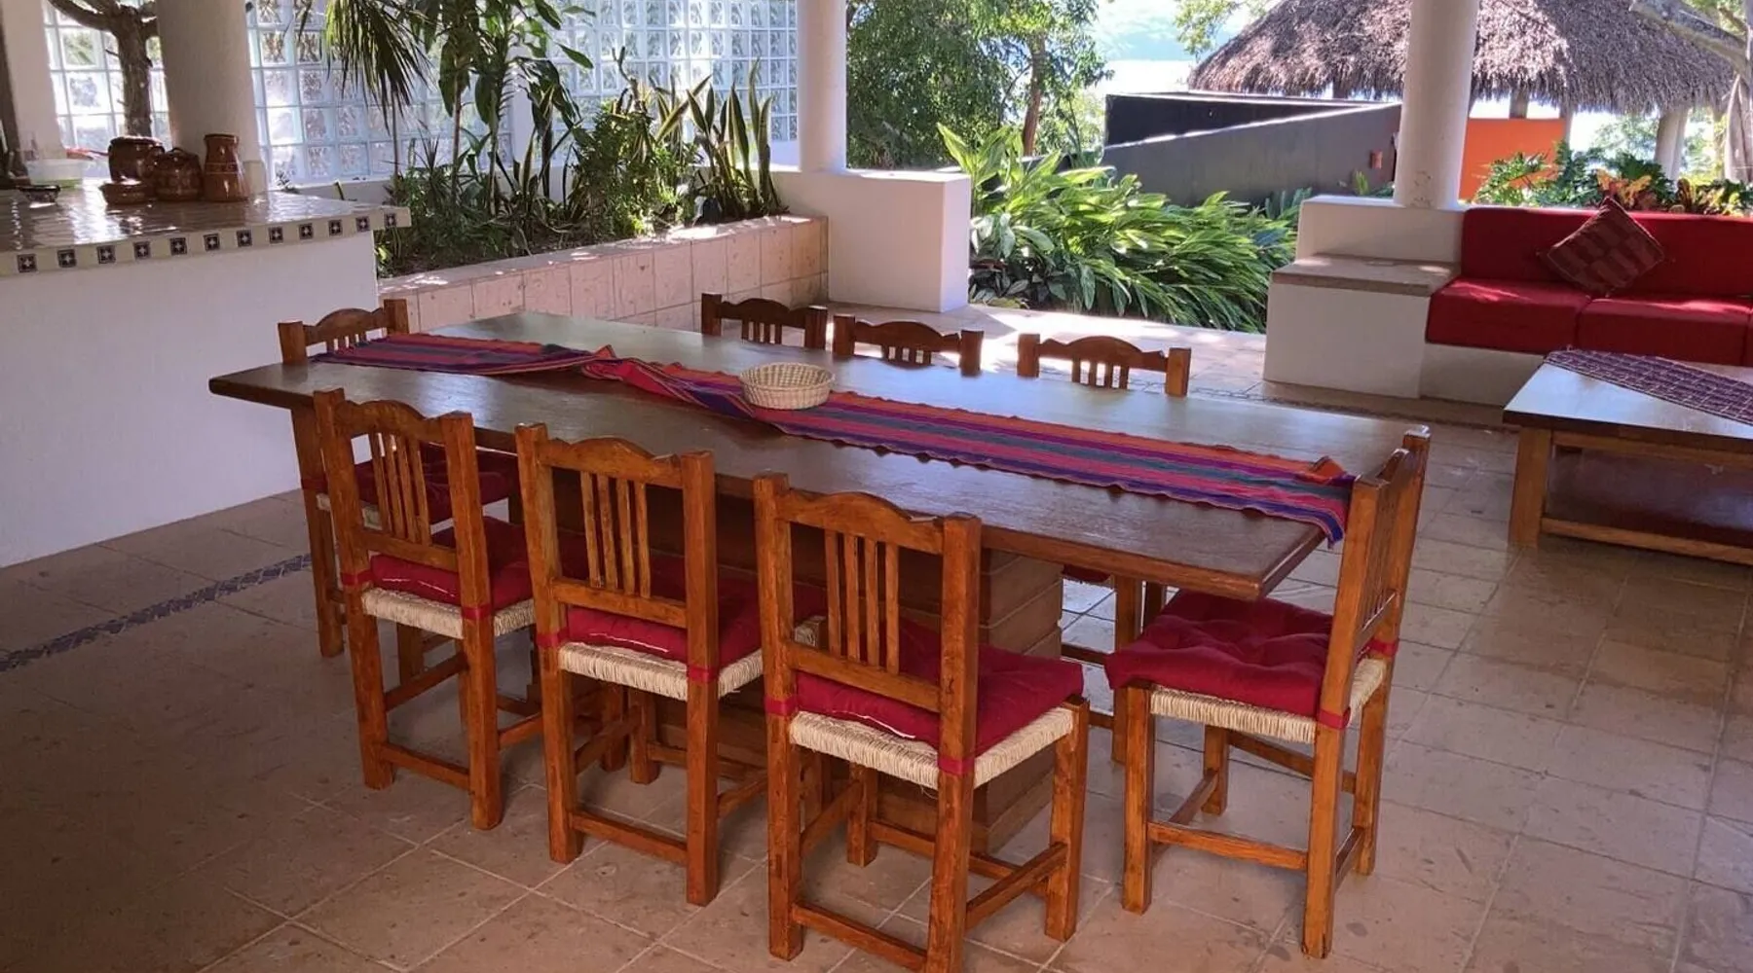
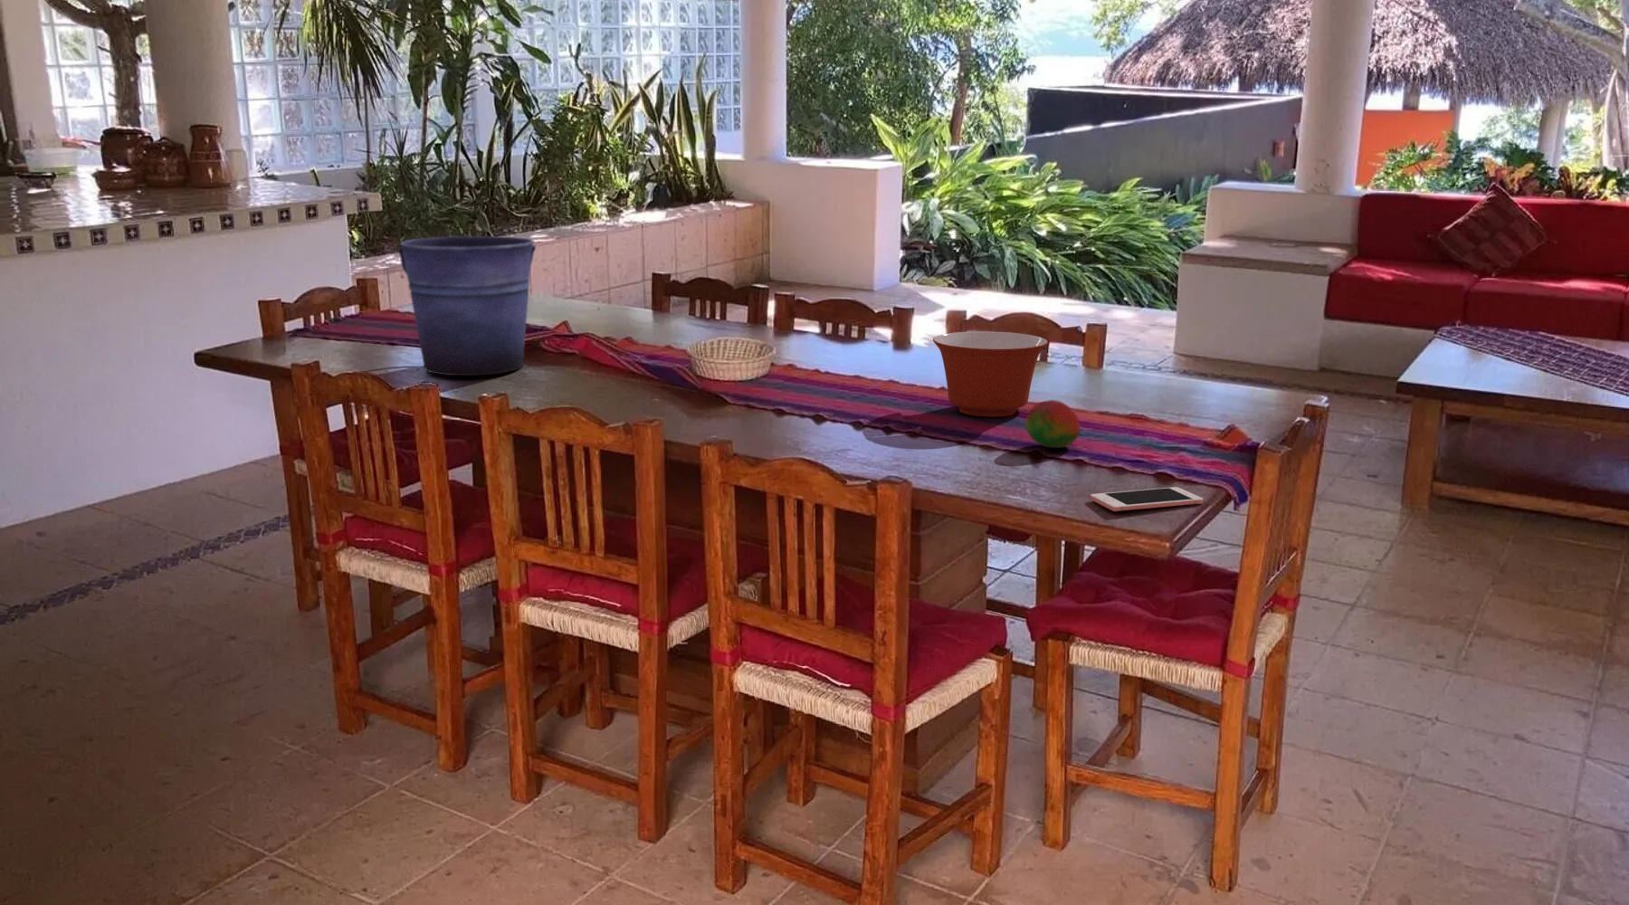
+ bucket [397,235,537,377]
+ cell phone [1090,486,1203,513]
+ fruit [1024,399,1081,449]
+ mixing bowl [933,330,1048,418]
